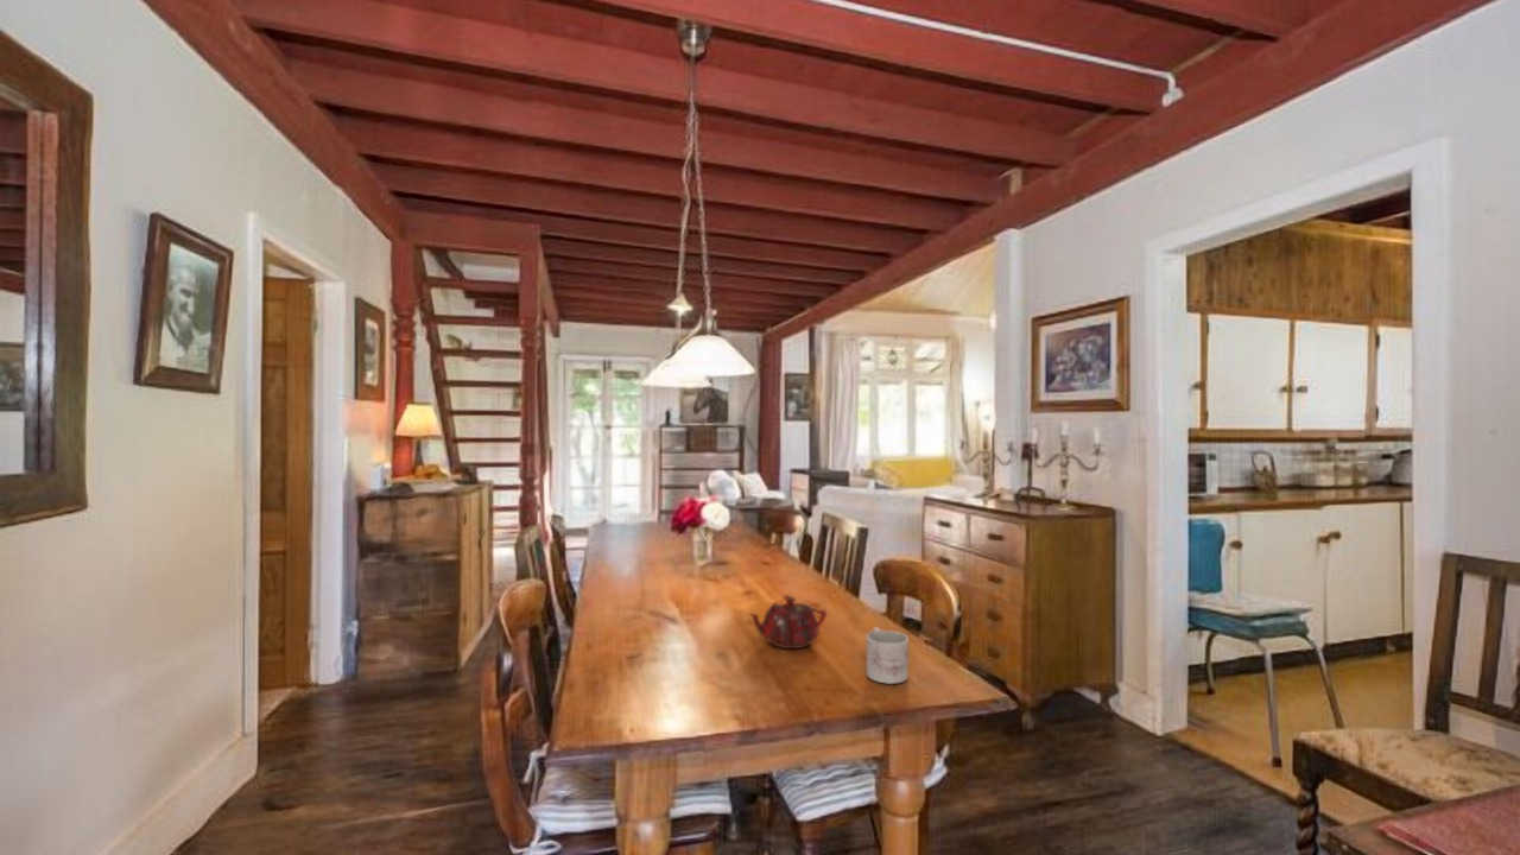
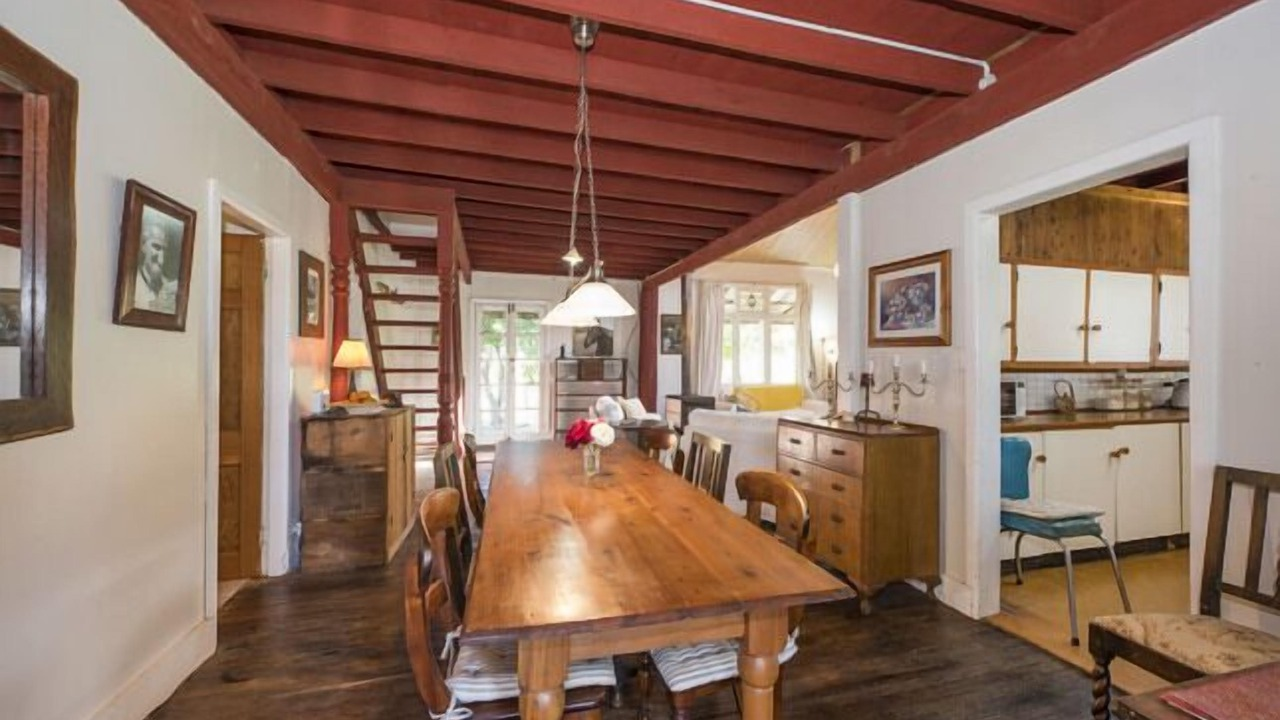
- teapot [747,594,828,650]
- mug [864,627,910,685]
